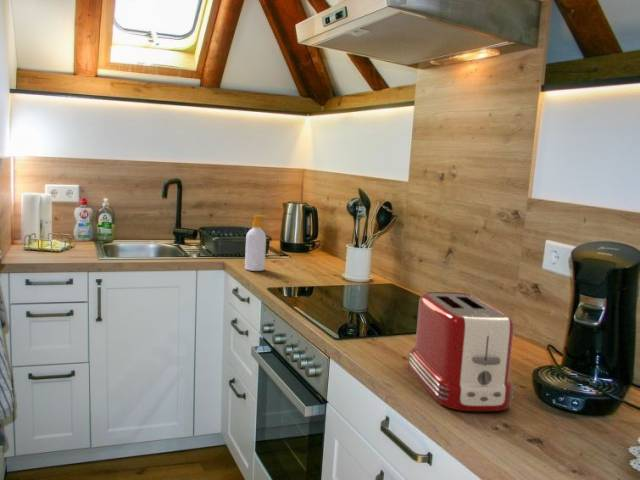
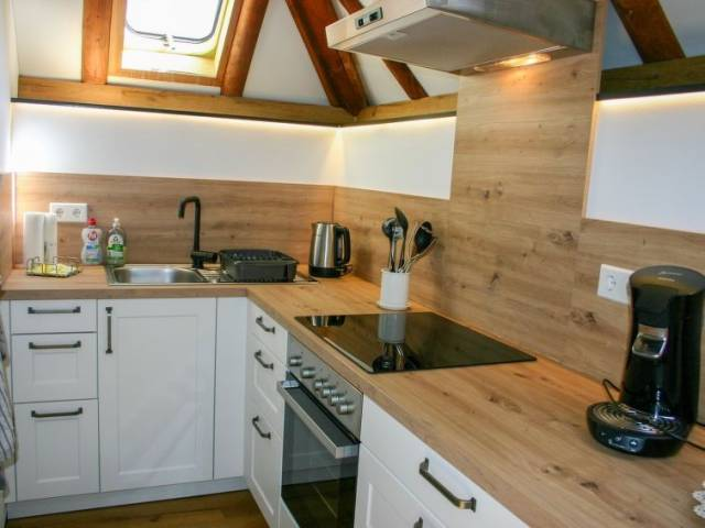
- toaster [408,291,515,412]
- soap bottle [244,214,269,272]
